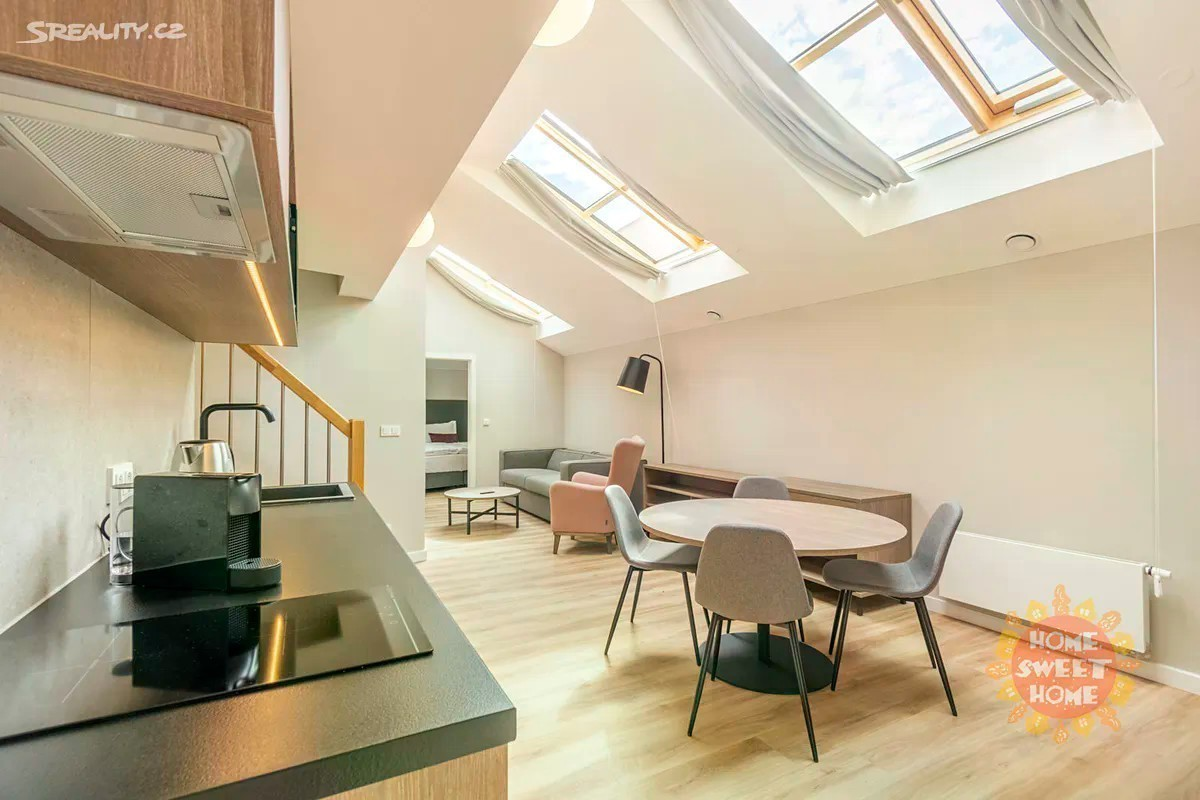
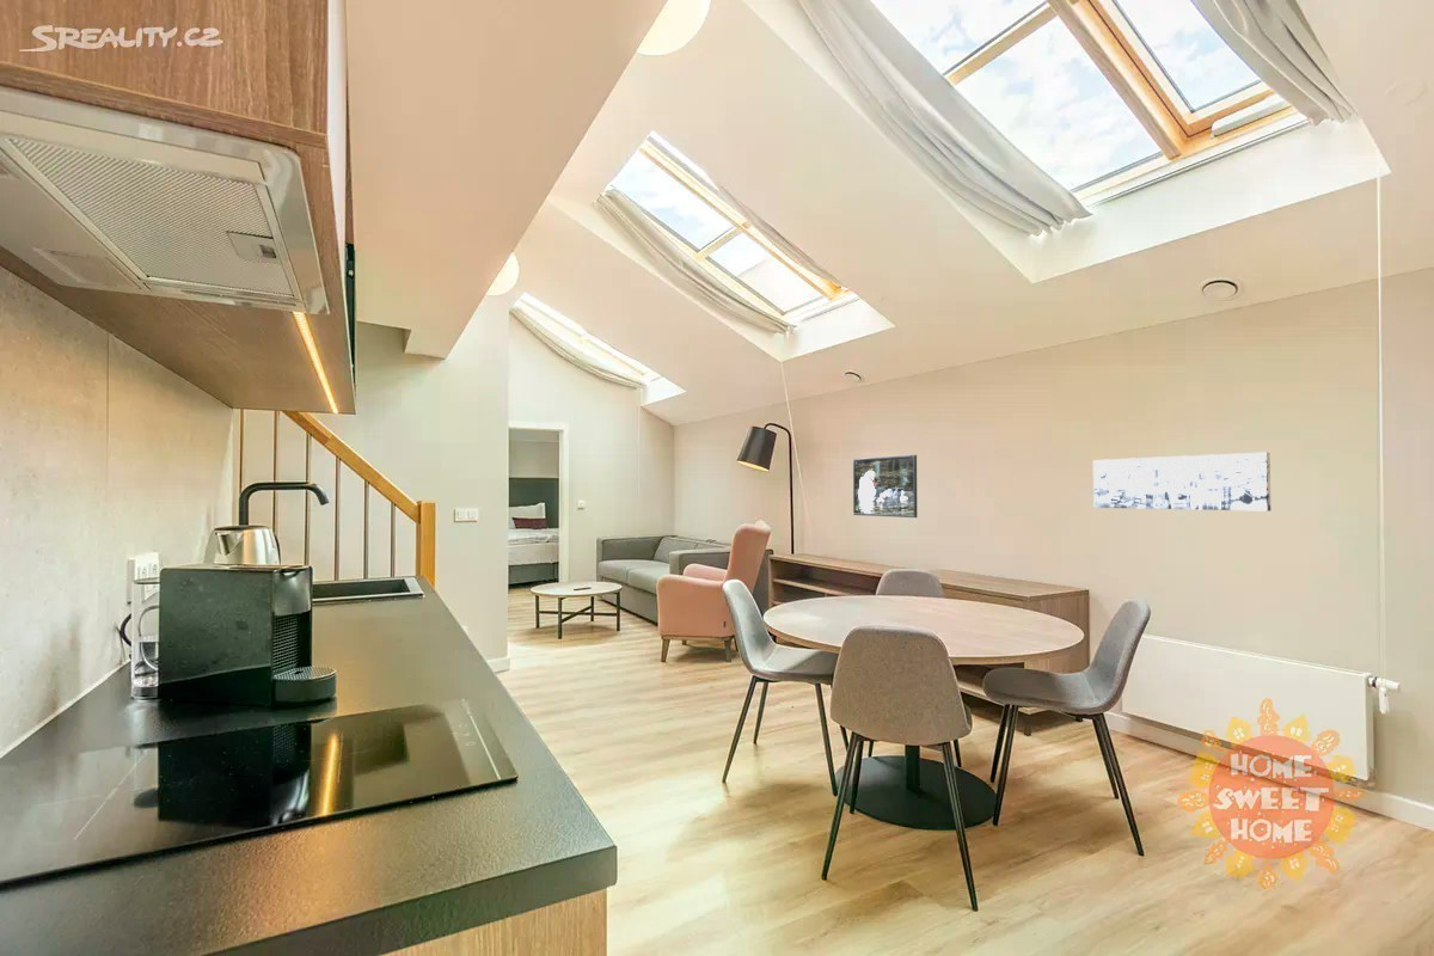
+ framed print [852,454,919,519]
+ wall art [1092,452,1271,513]
